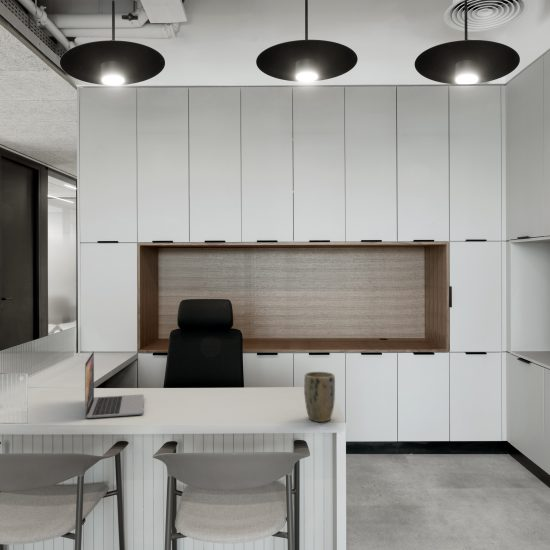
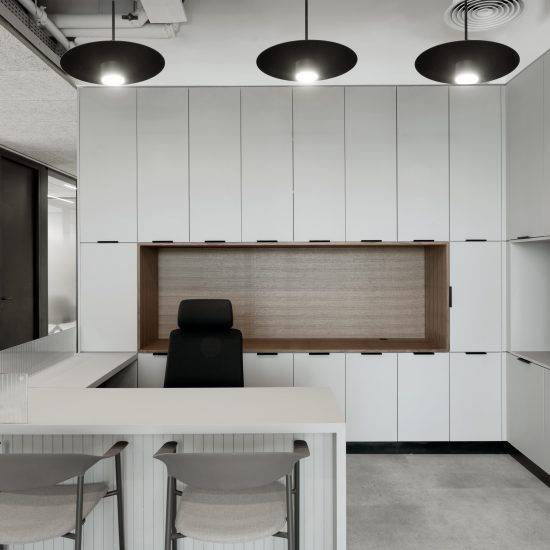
- plant pot [303,371,336,423]
- laptop [84,350,145,419]
